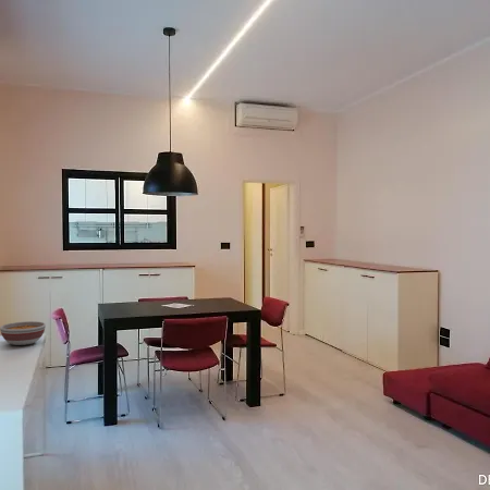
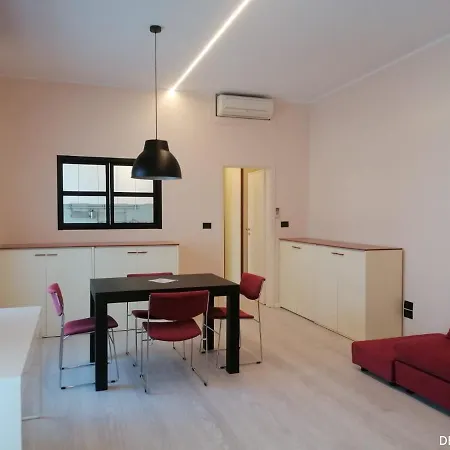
- bowl [0,320,47,346]
